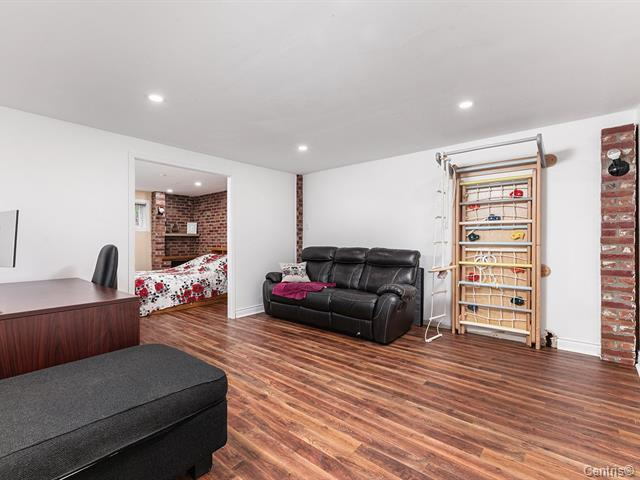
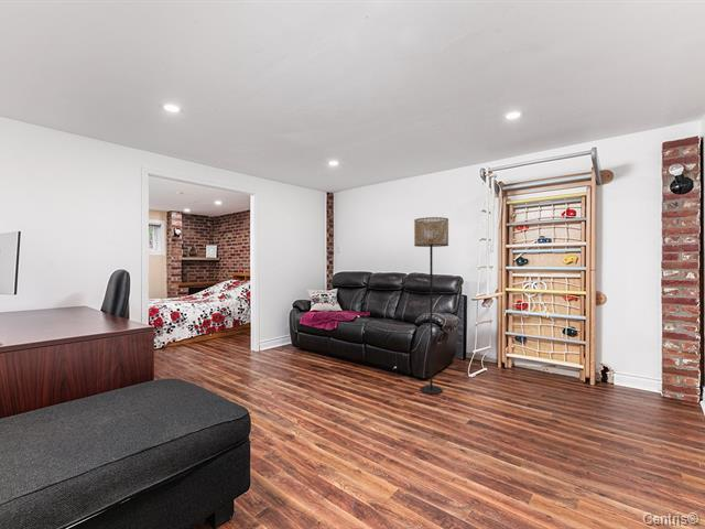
+ floor lamp [413,216,449,396]
